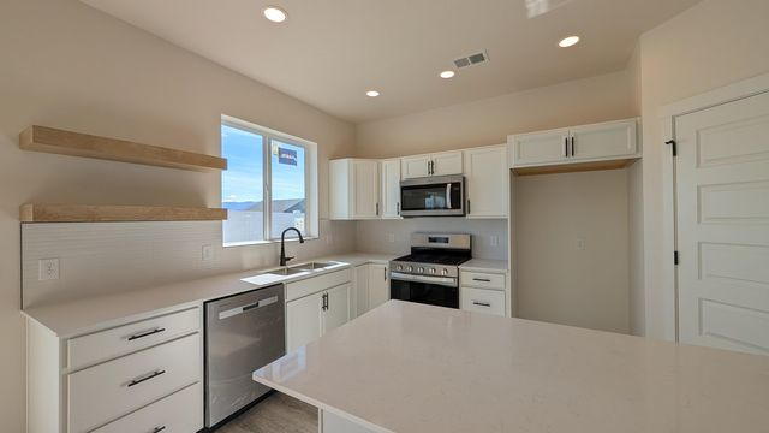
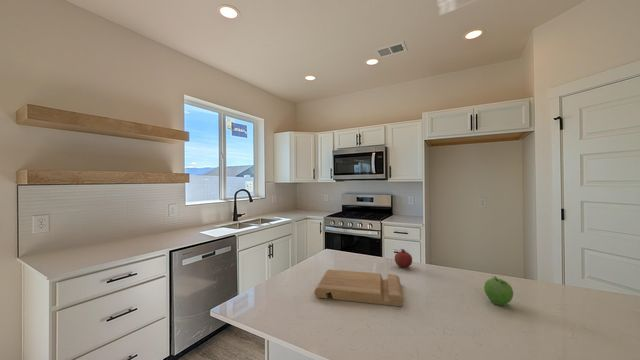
+ cutting board [314,269,405,307]
+ fruit [483,275,514,306]
+ fruit [394,248,413,269]
